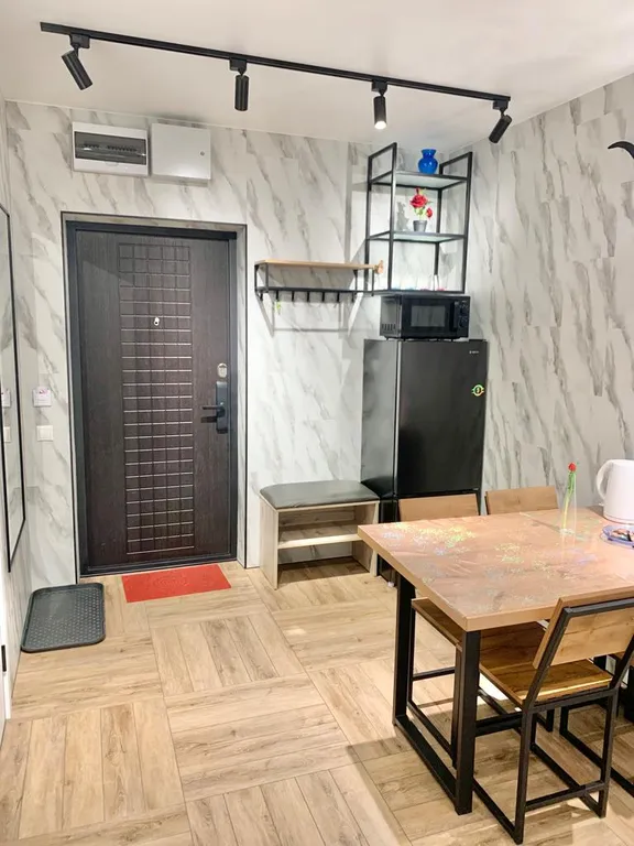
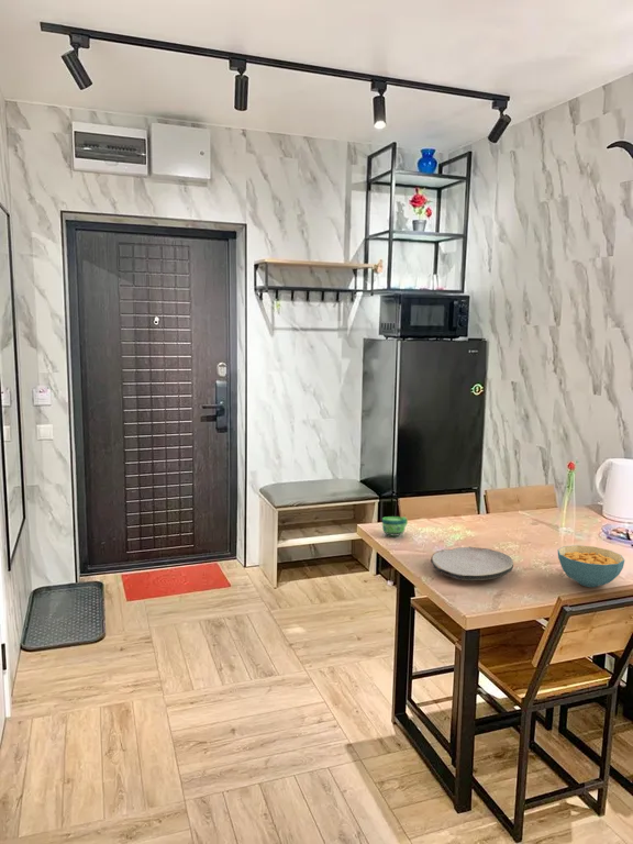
+ plate [430,546,514,581]
+ cup [381,515,409,537]
+ cereal bowl [557,544,625,588]
